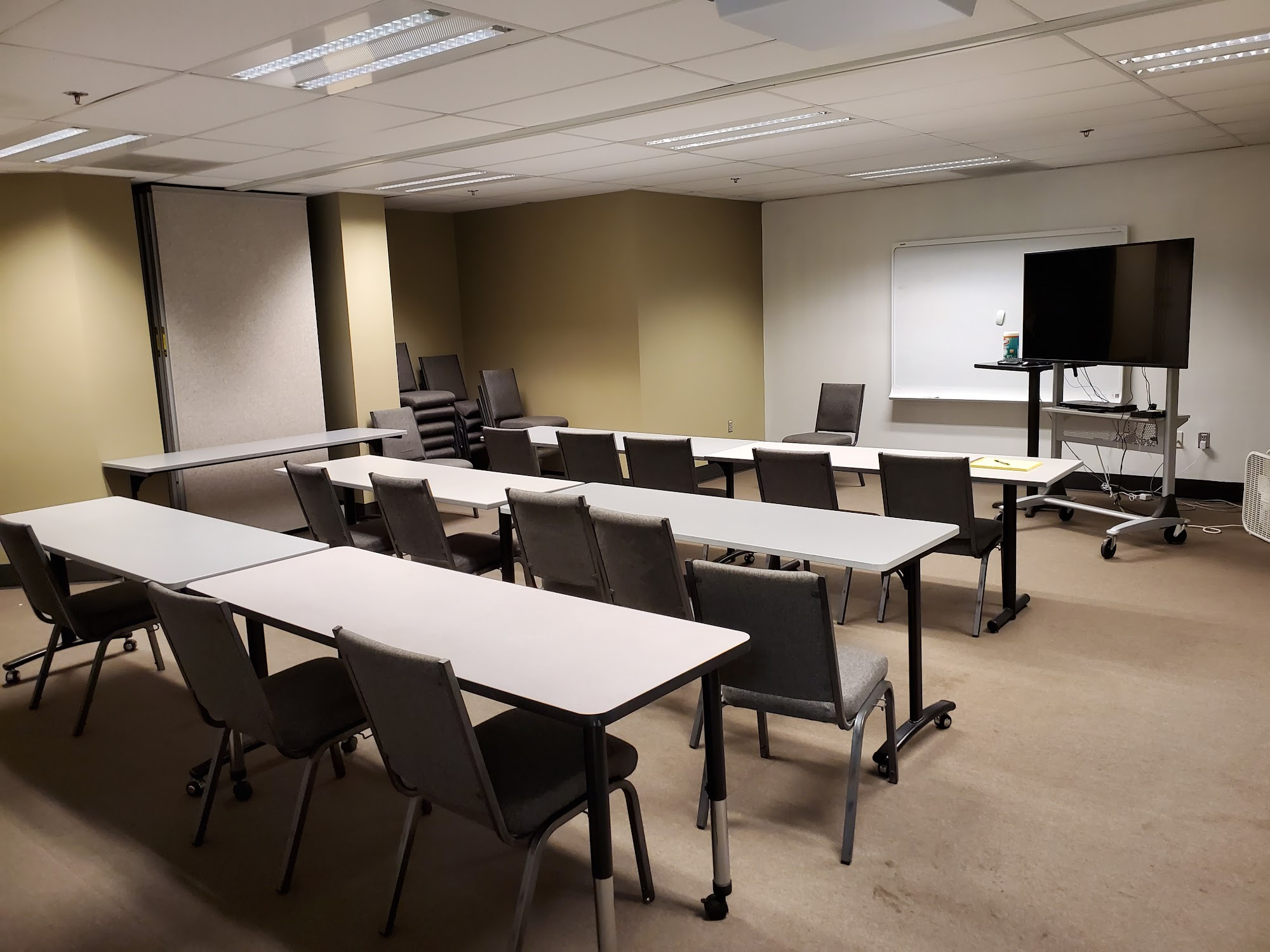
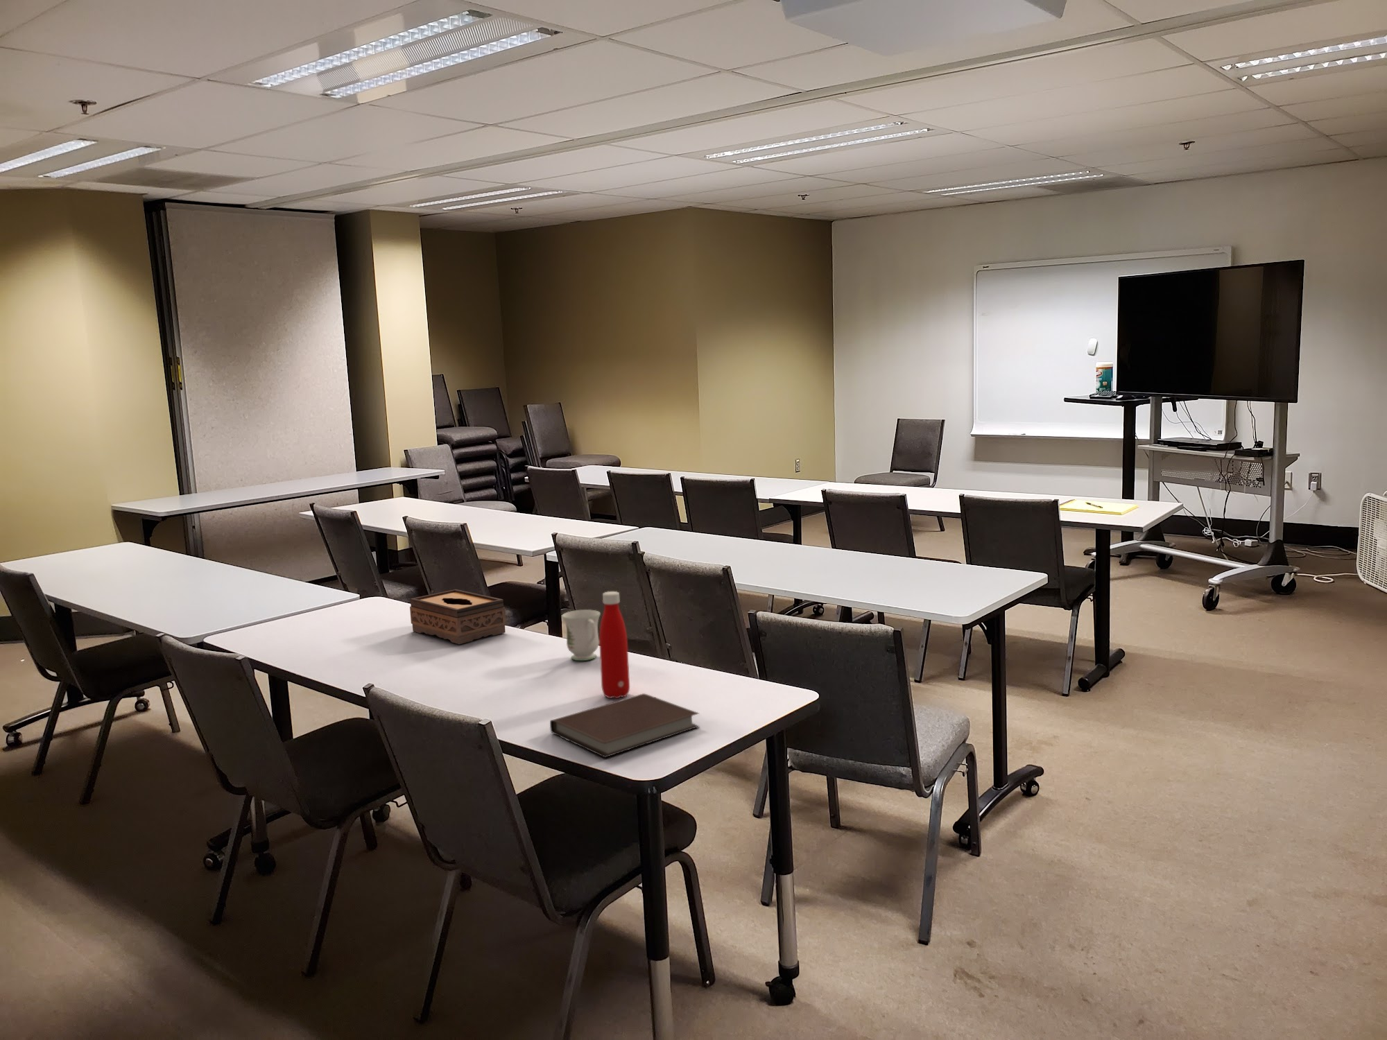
+ notebook [549,693,700,758]
+ bottle [598,591,630,699]
+ tissue box [410,589,507,645]
+ mug [561,608,602,661]
